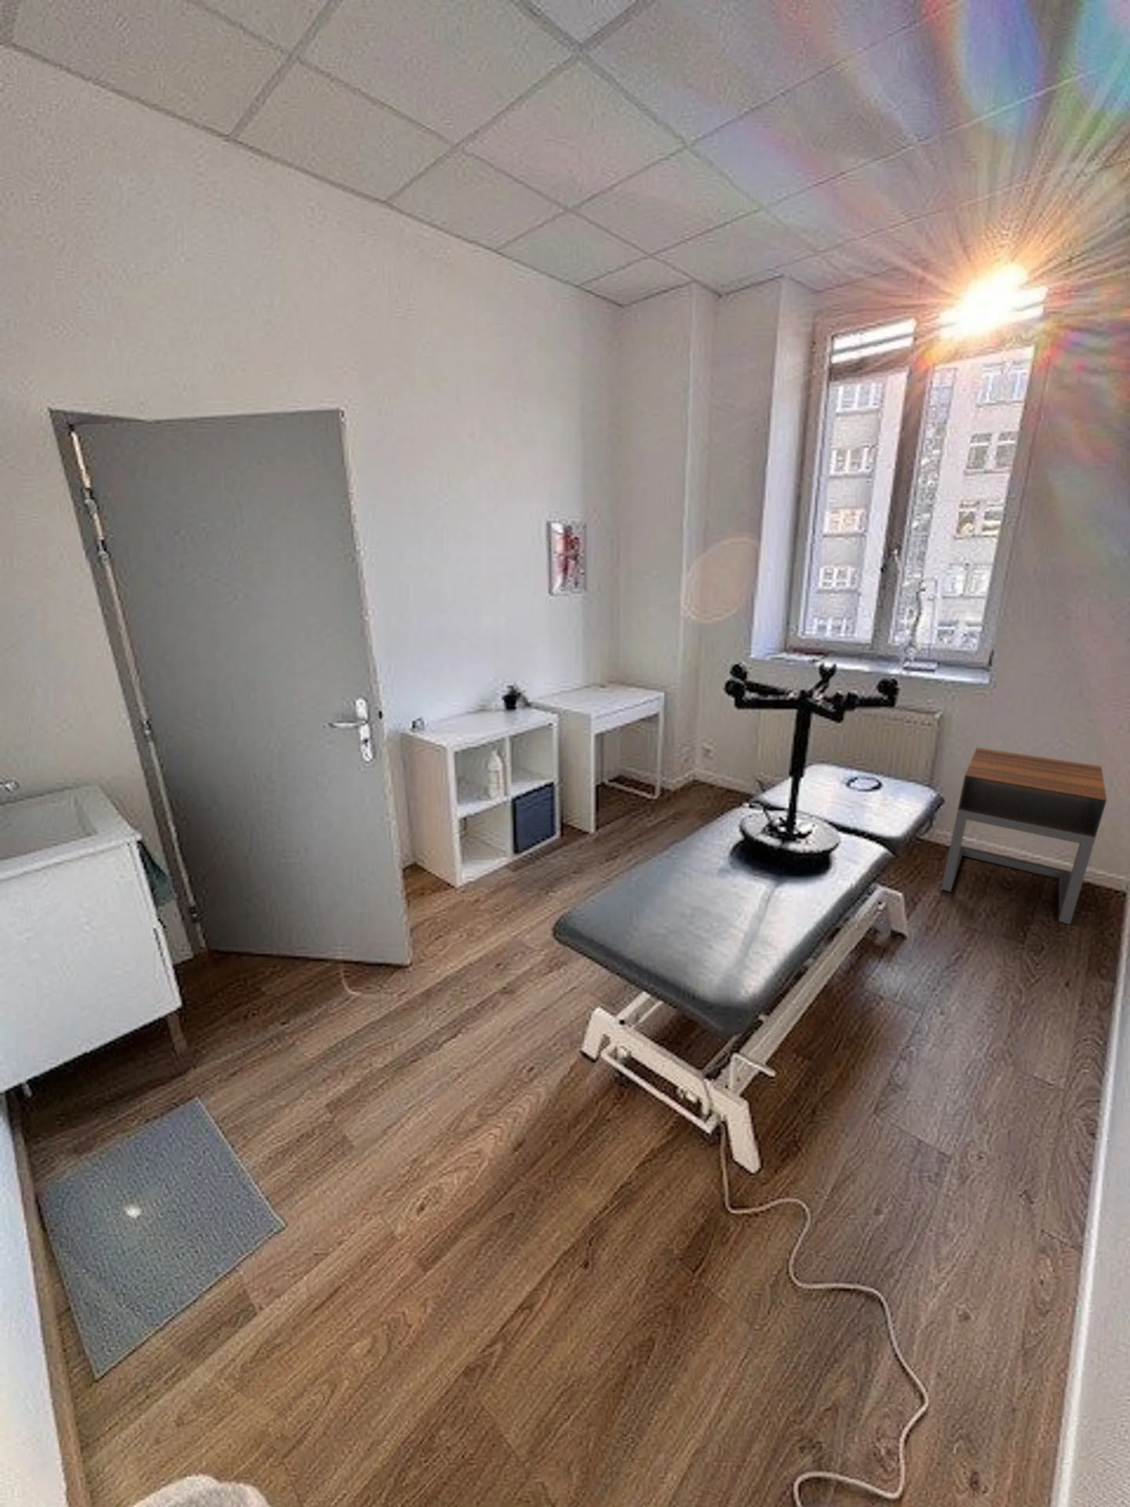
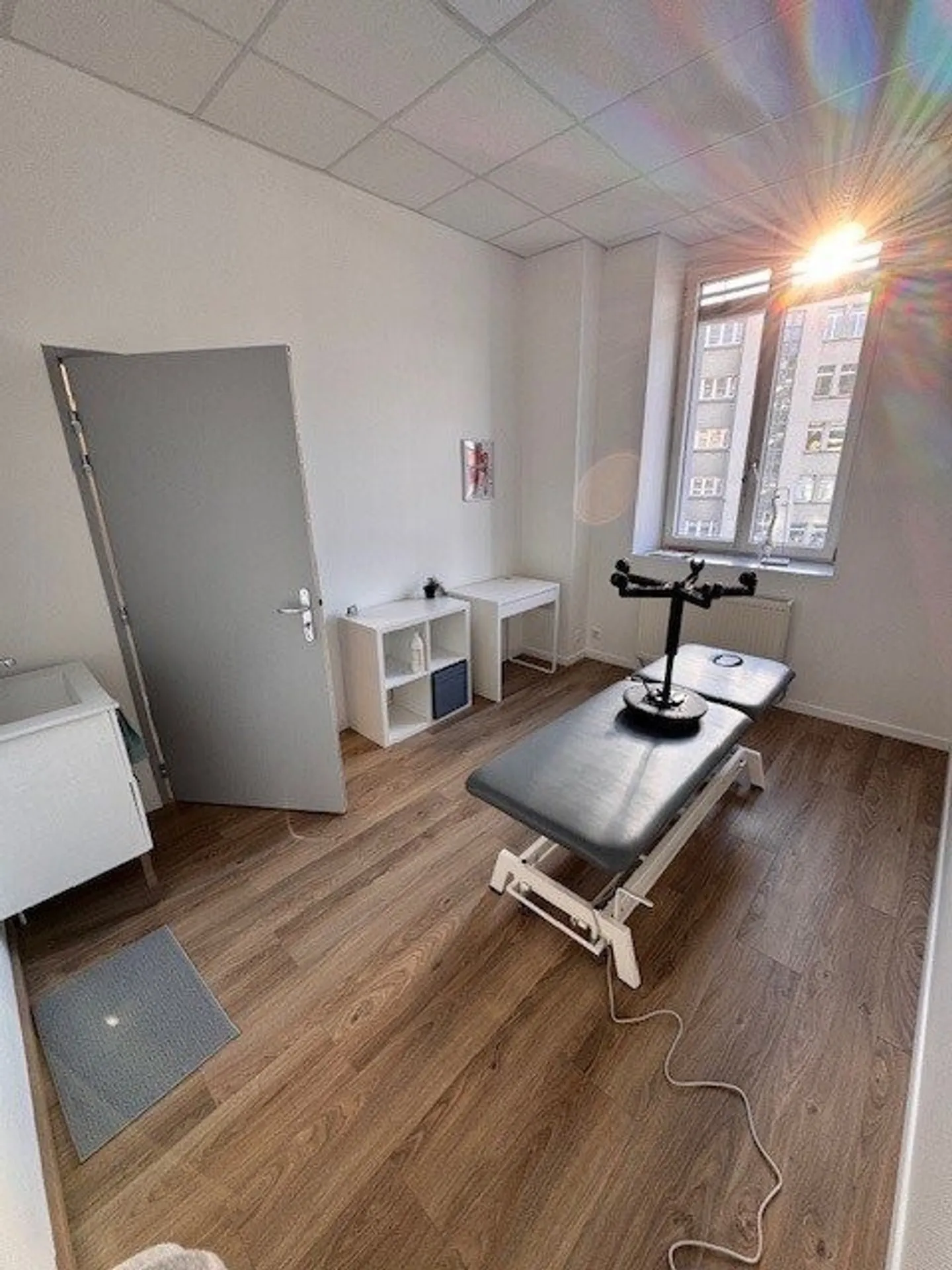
- nightstand [940,746,1107,926]
